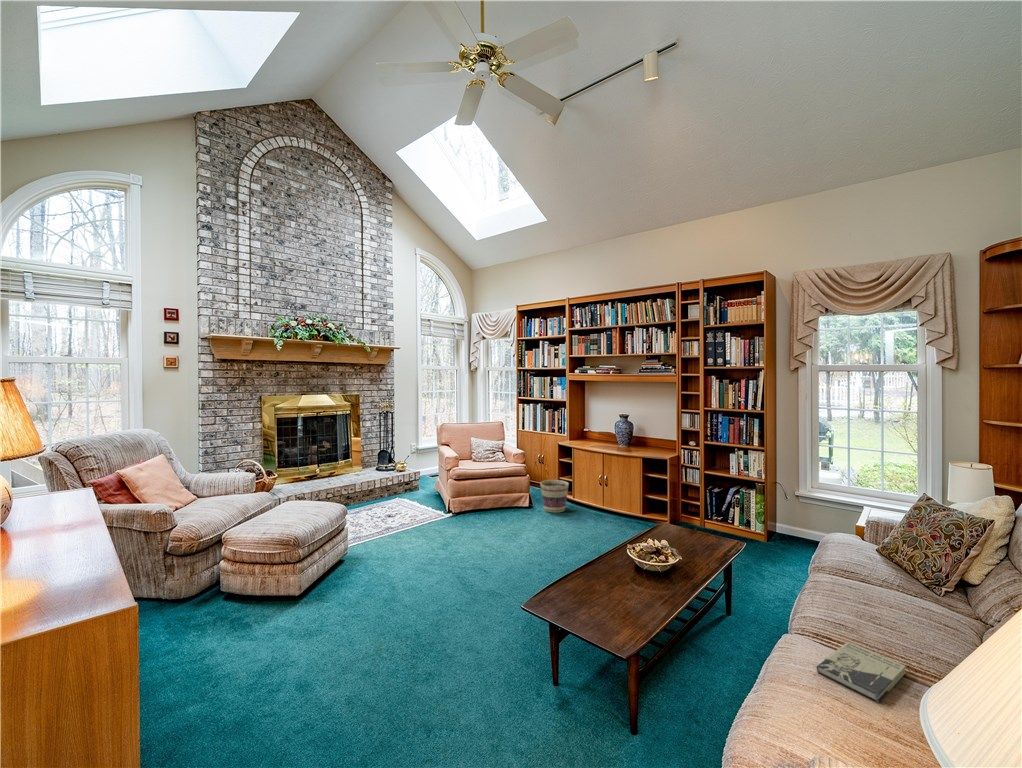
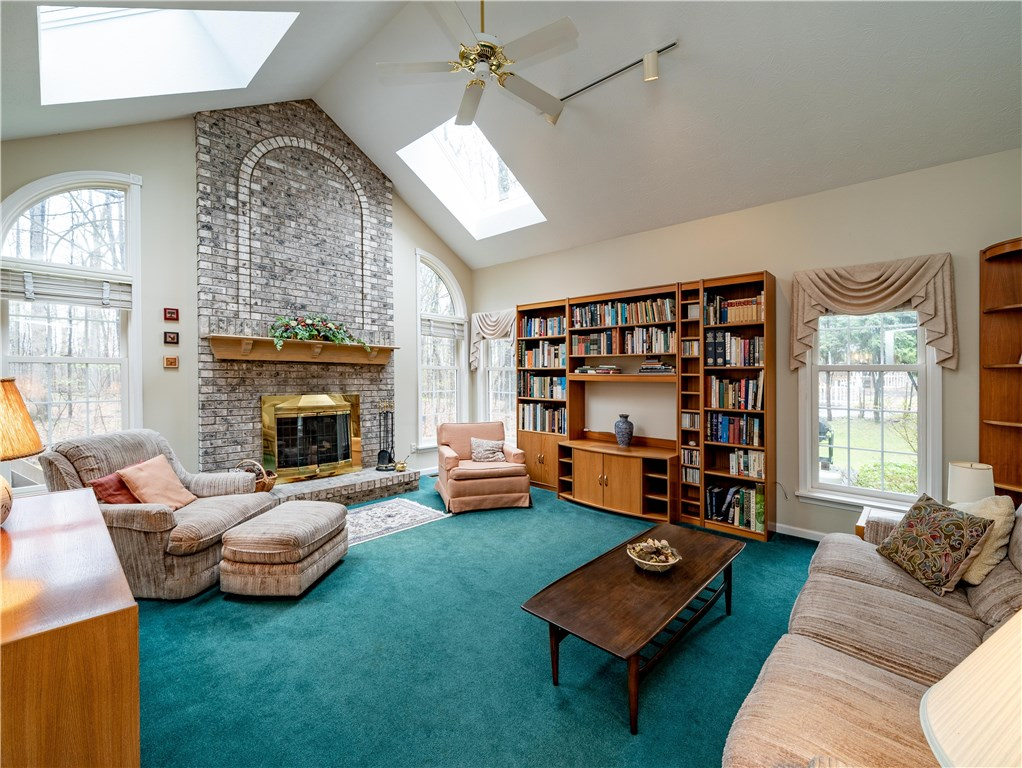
- book [816,641,907,703]
- basket [539,479,570,514]
